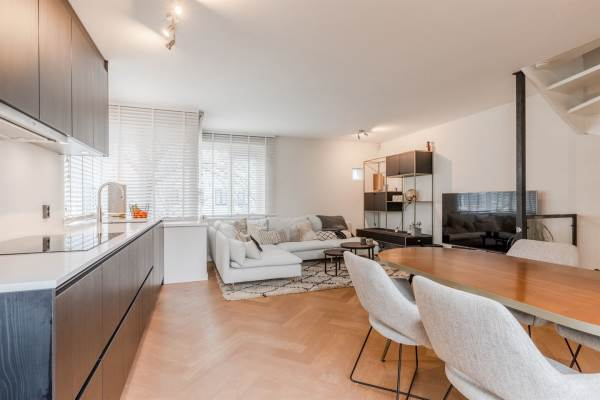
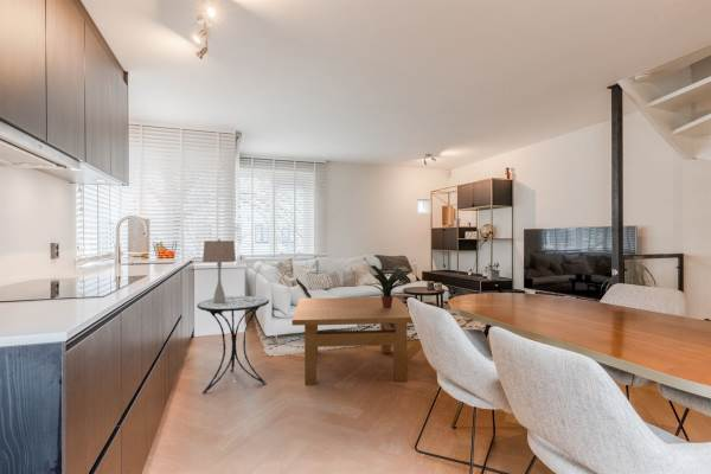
+ potted plant [364,260,415,308]
+ table [292,296,414,386]
+ side table [196,295,270,395]
+ table lamp [201,238,237,303]
